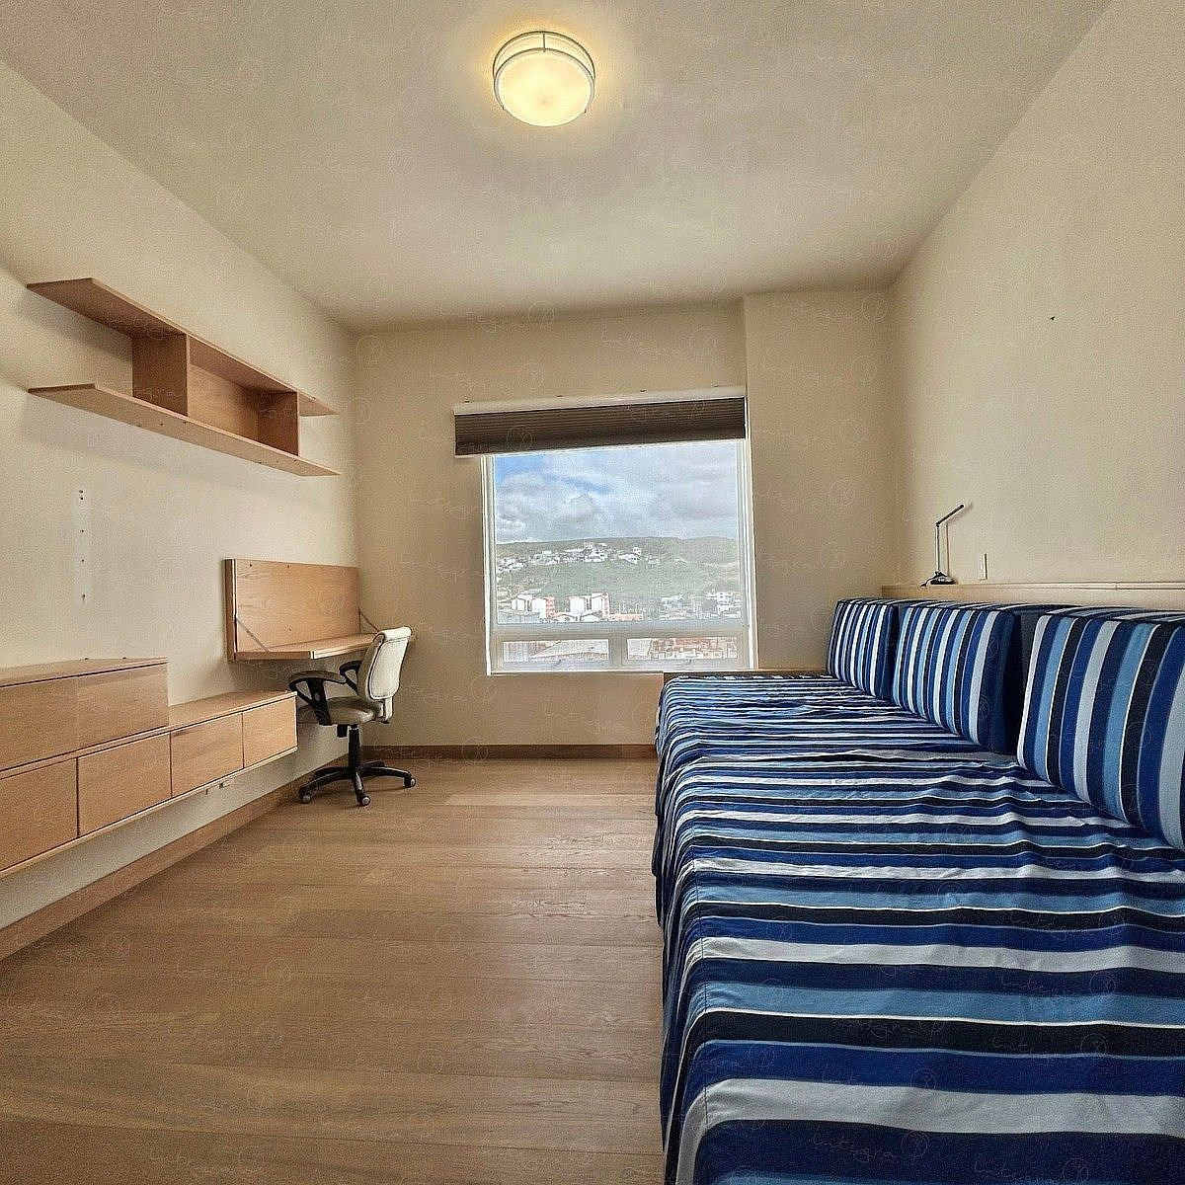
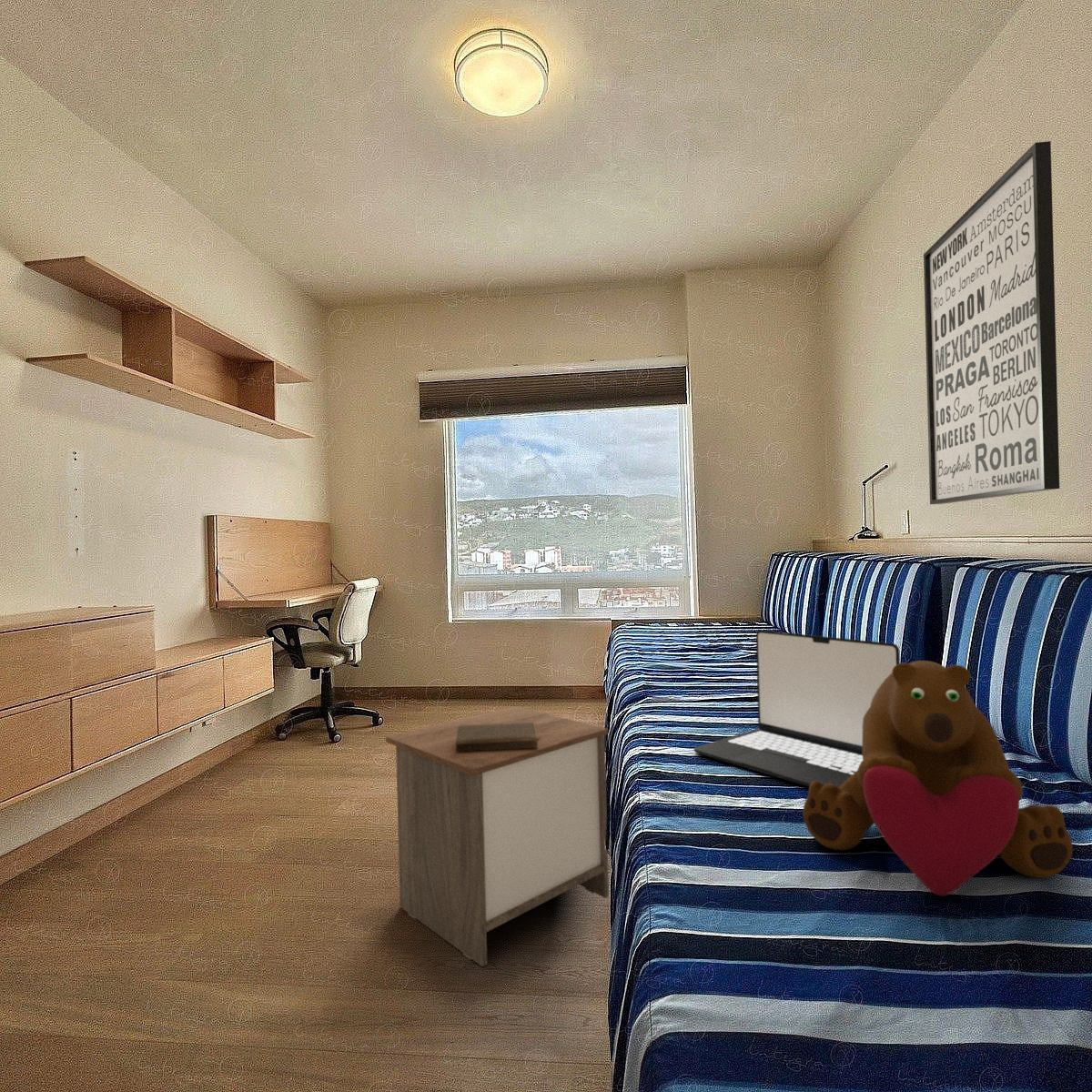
+ nightstand [385,705,610,967]
+ book [456,723,541,752]
+ wall art [923,140,1060,505]
+ bear [803,660,1074,897]
+ laptop [693,630,901,787]
